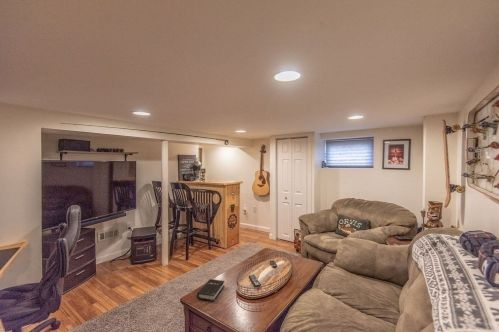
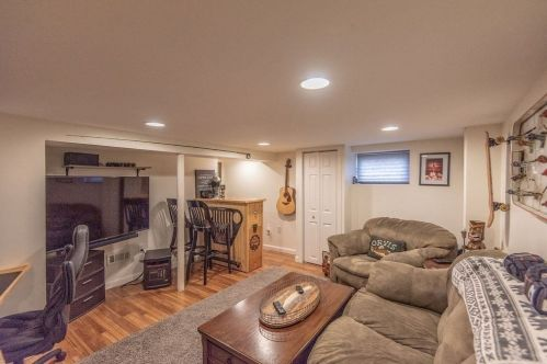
- hardback book [196,278,226,303]
